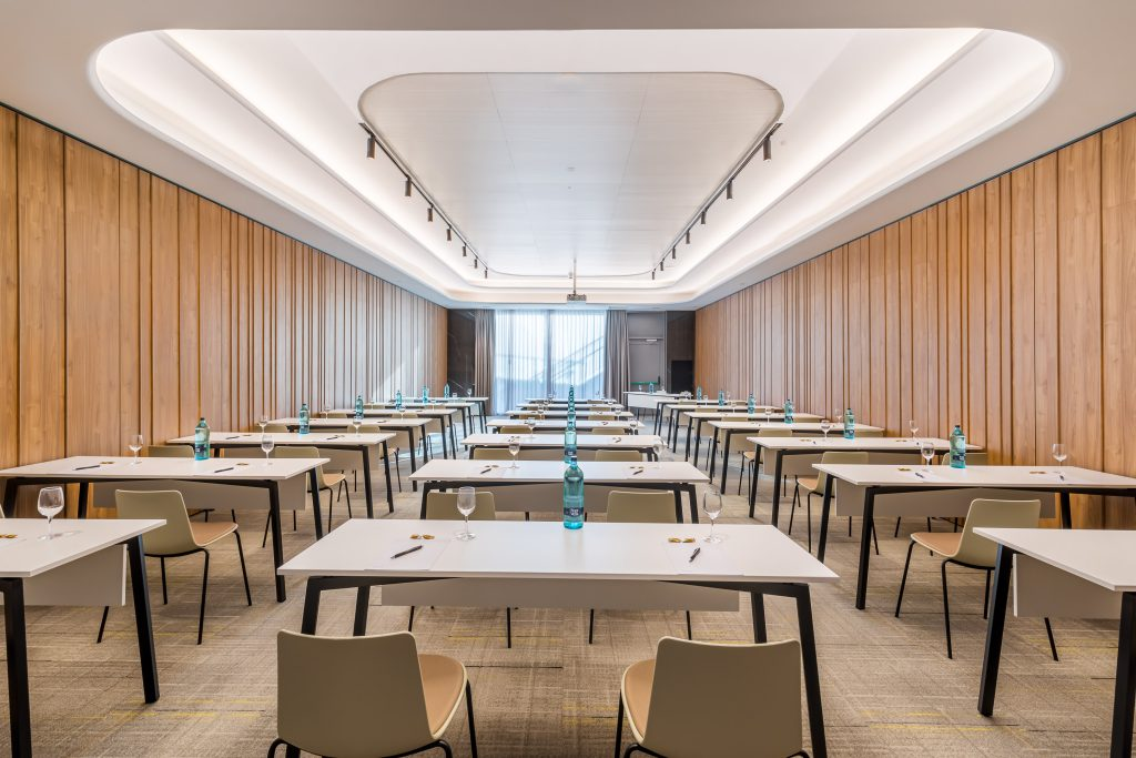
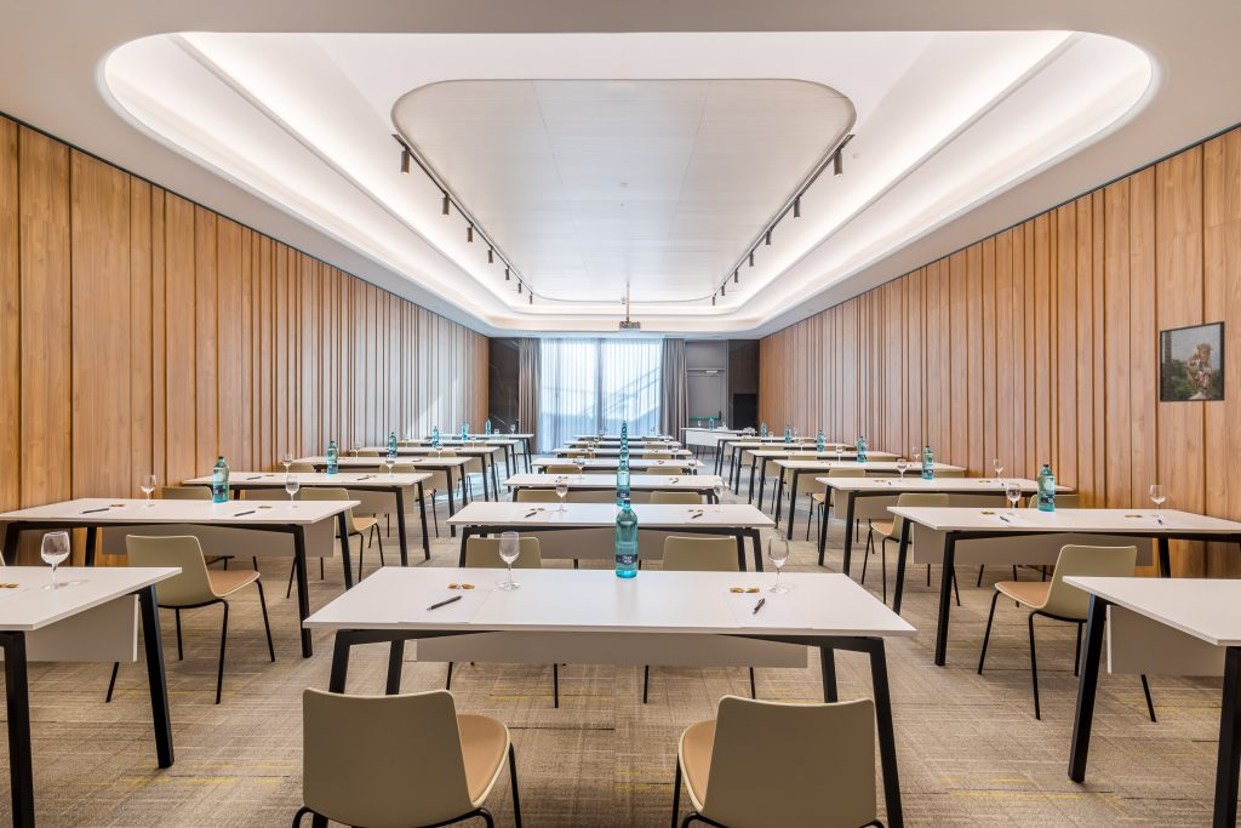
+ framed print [1159,320,1226,404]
